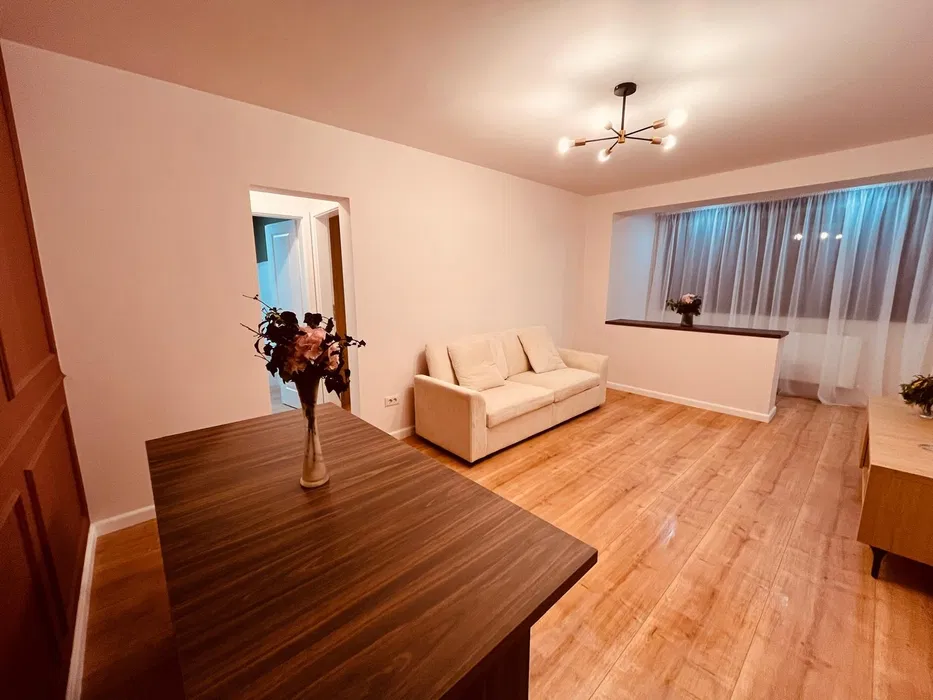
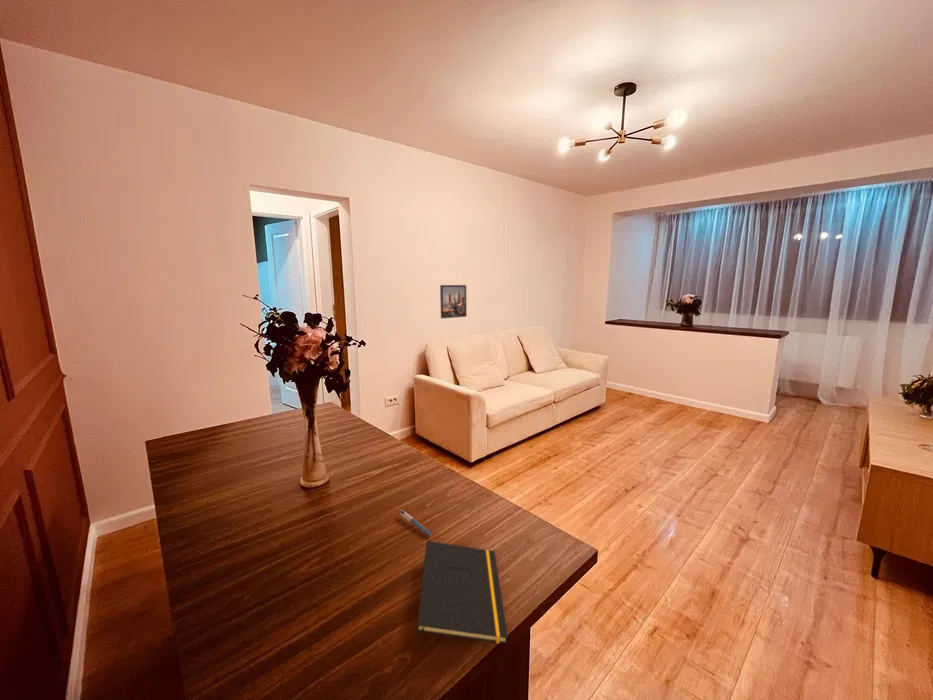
+ notepad [416,540,509,652]
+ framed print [439,284,468,319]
+ pen [398,509,432,537]
